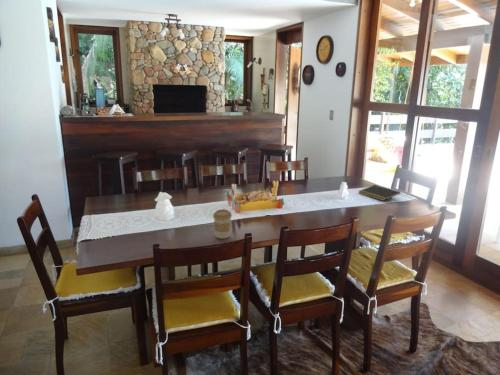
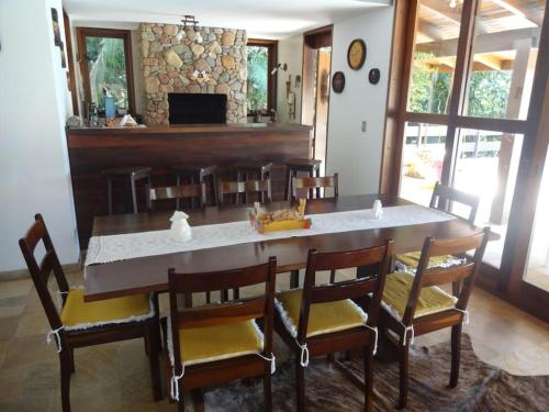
- coffee cup [212,208,233,240]
- notepad [358,184,401,202]
